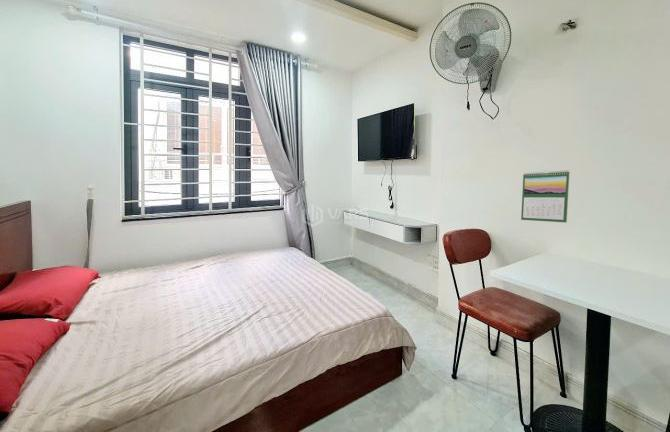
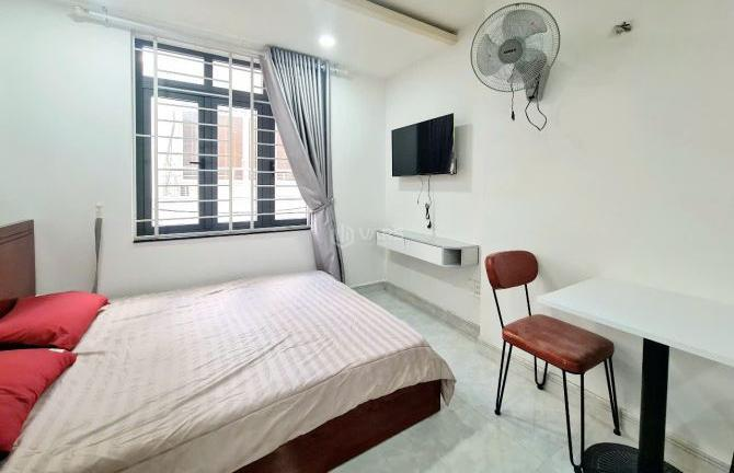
- calendar [520,169,570,223]
